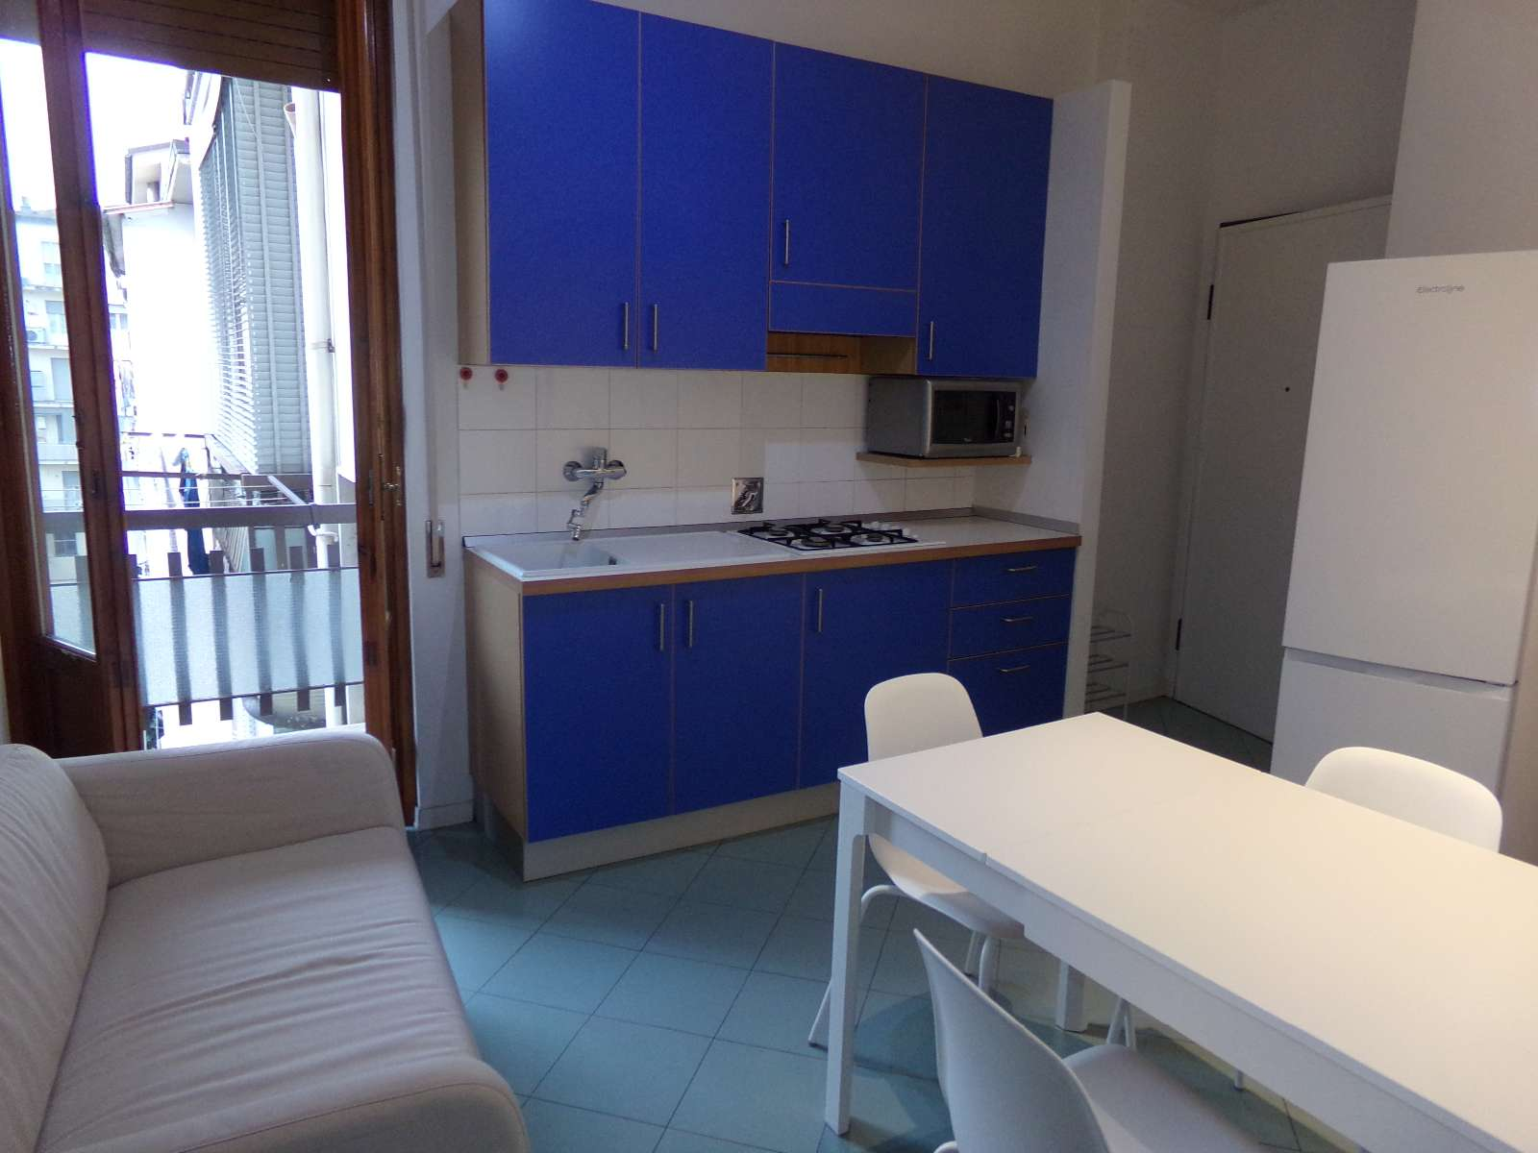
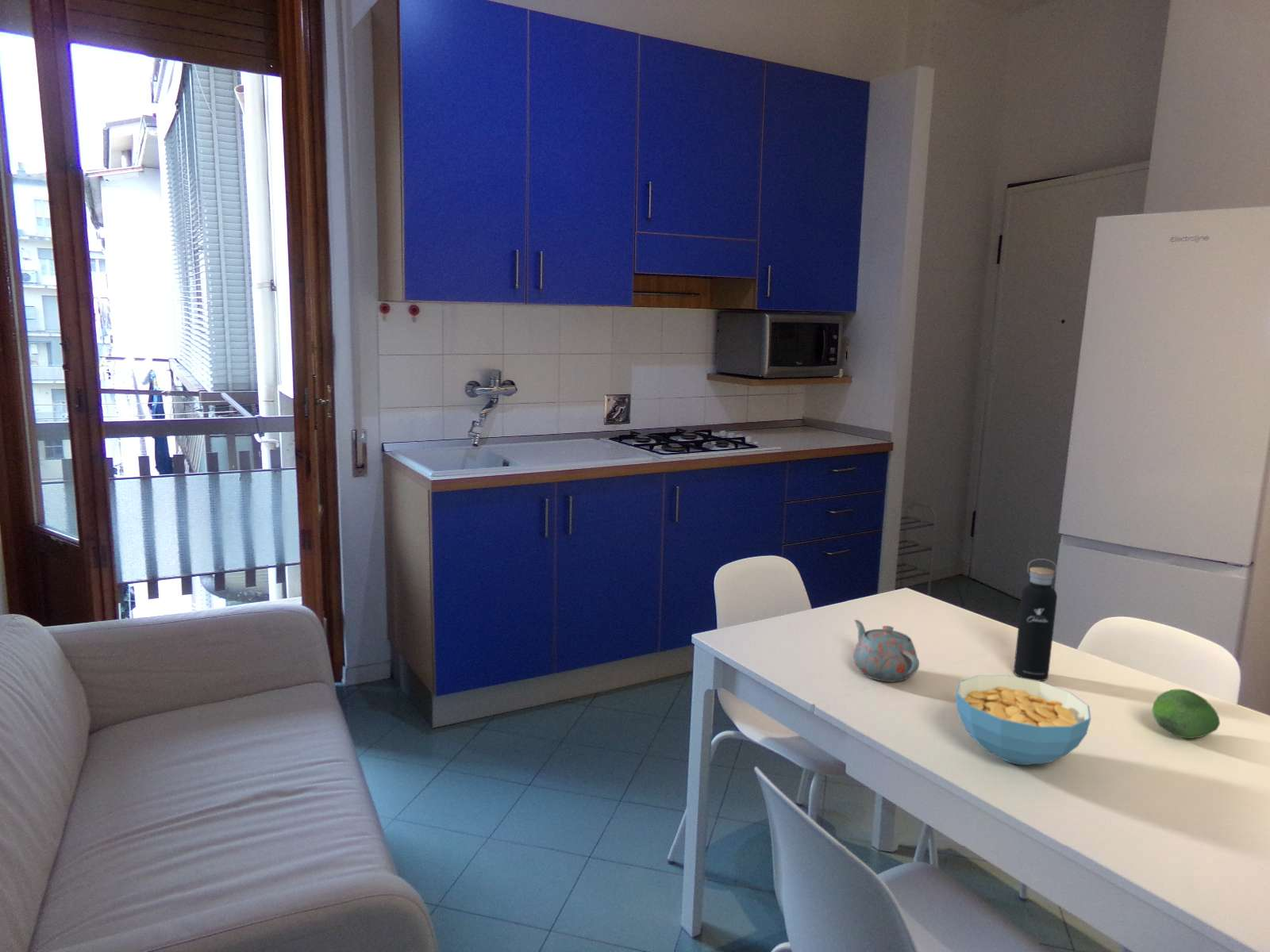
+ fruit [1151,689,1221,739]
+ teapot [852,619,920,683]
+ cereal bowl [955,674,1091,766]
+ water bottle [1013,558,1058,681]
